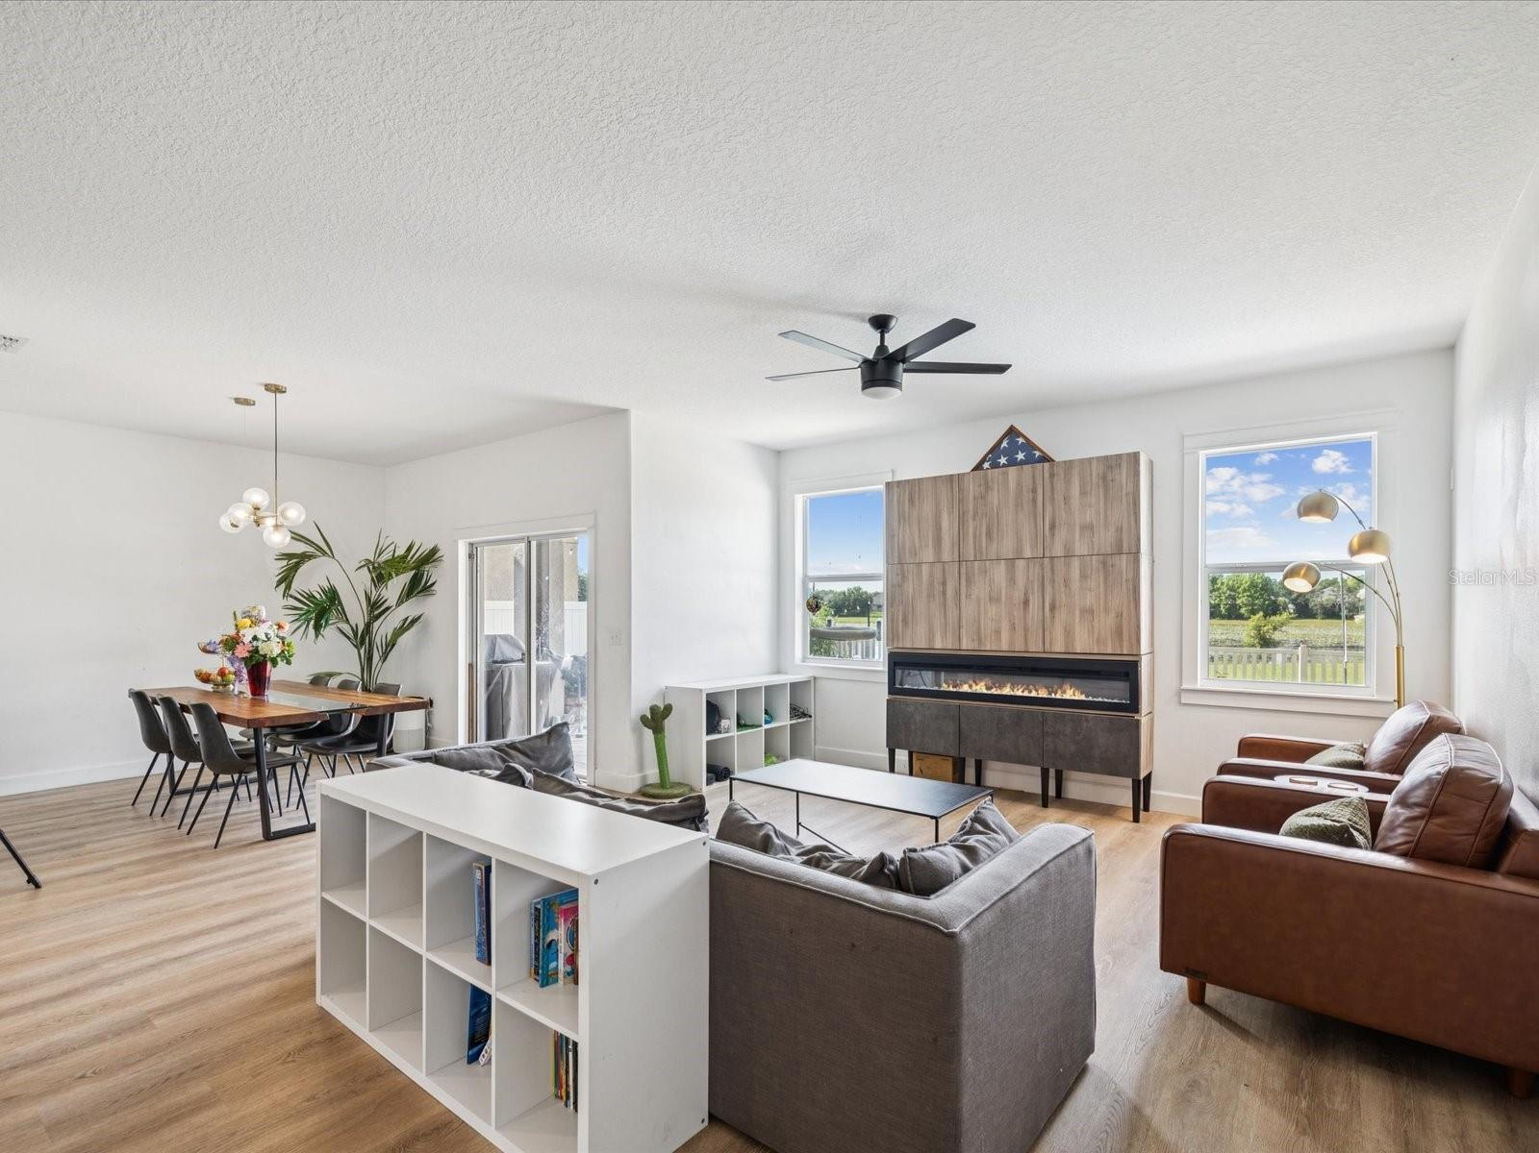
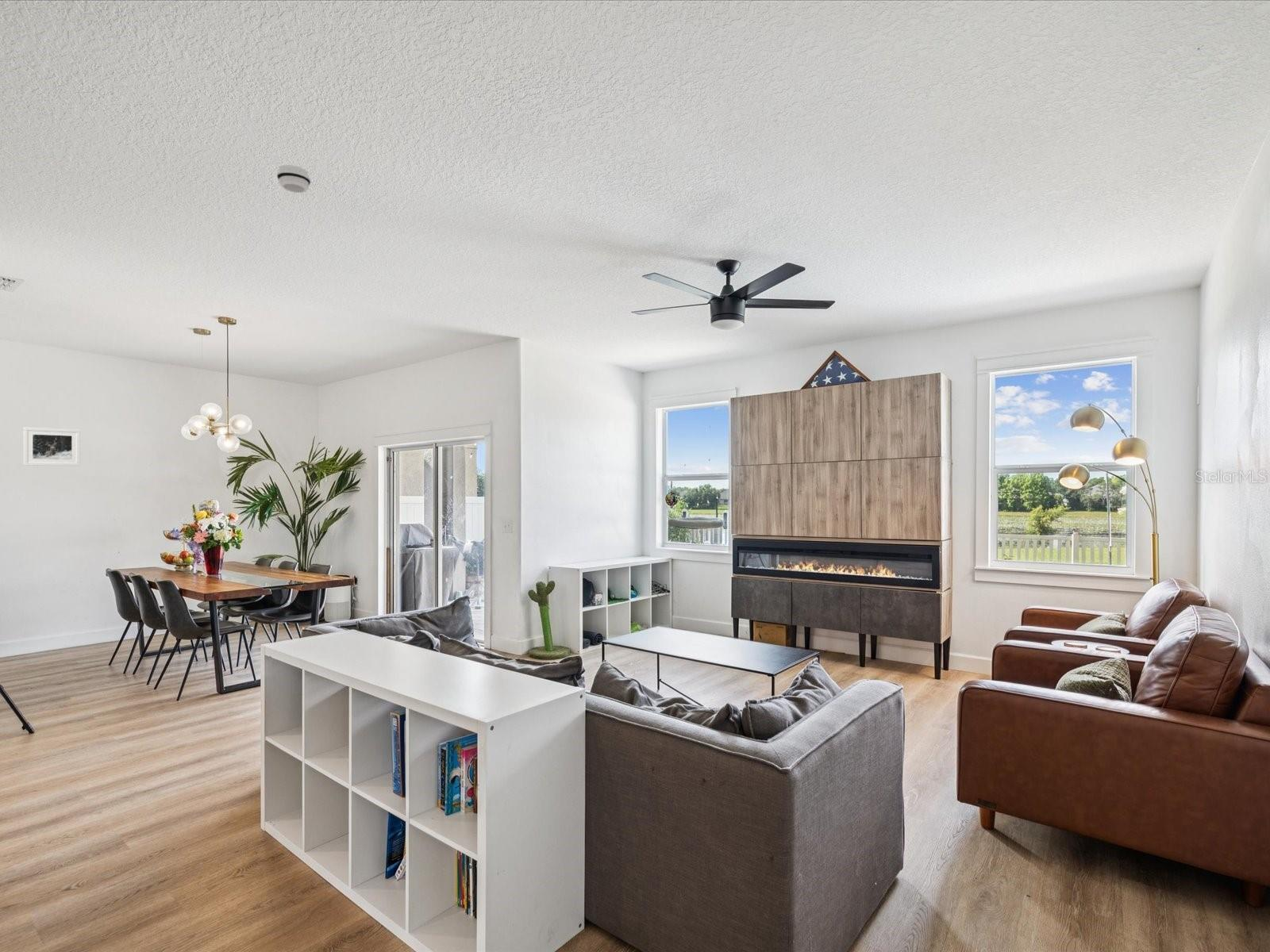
+ smoke detector [276,164,311,194]
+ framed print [22,427,81,466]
